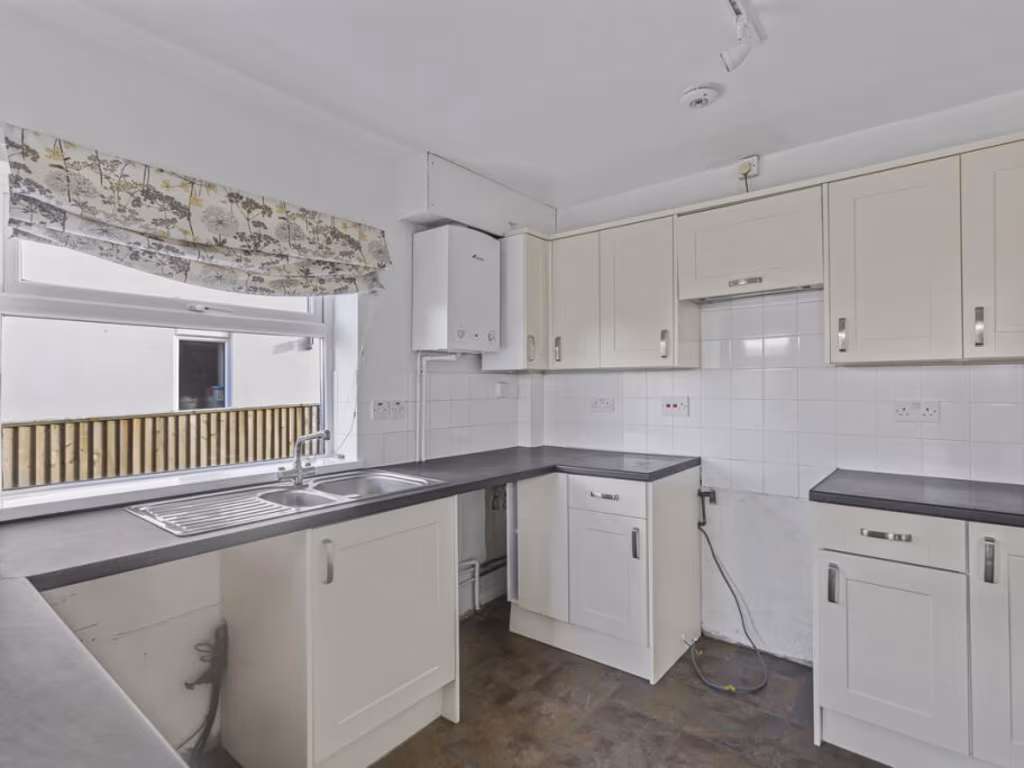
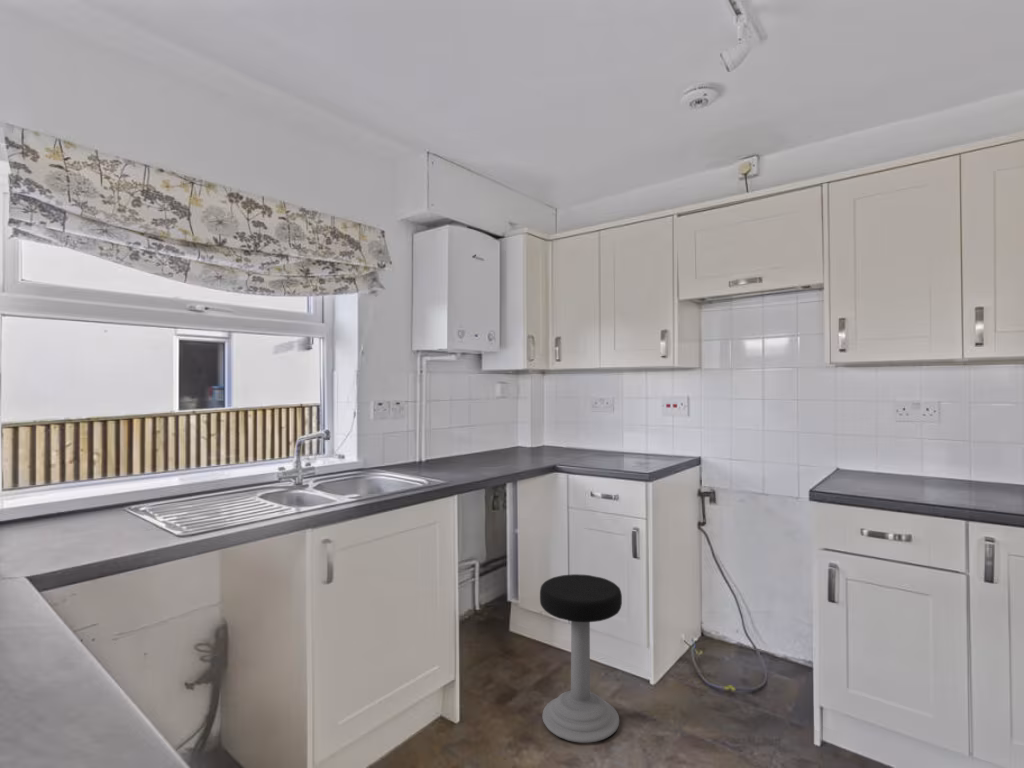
+ stool [539,573,623,744]
